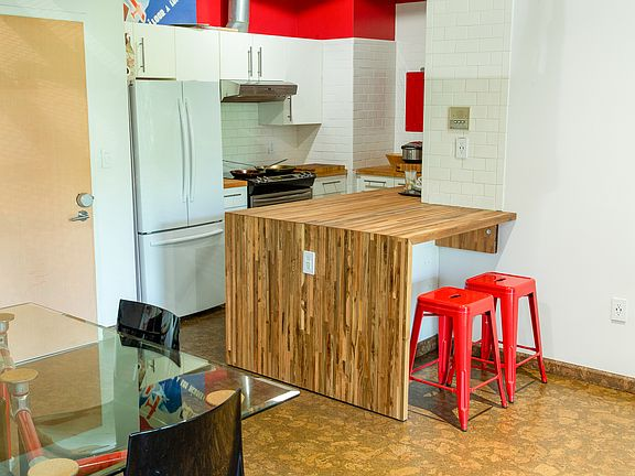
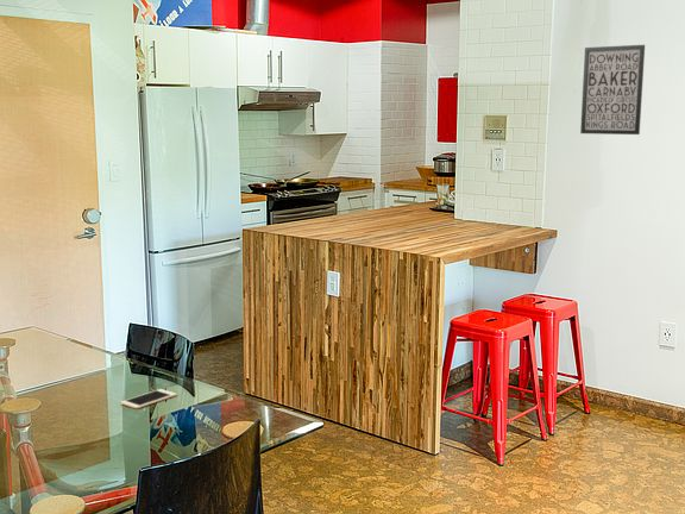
+ wall art [579,44,646,136]
+ cell phone [120,388,177,409]
